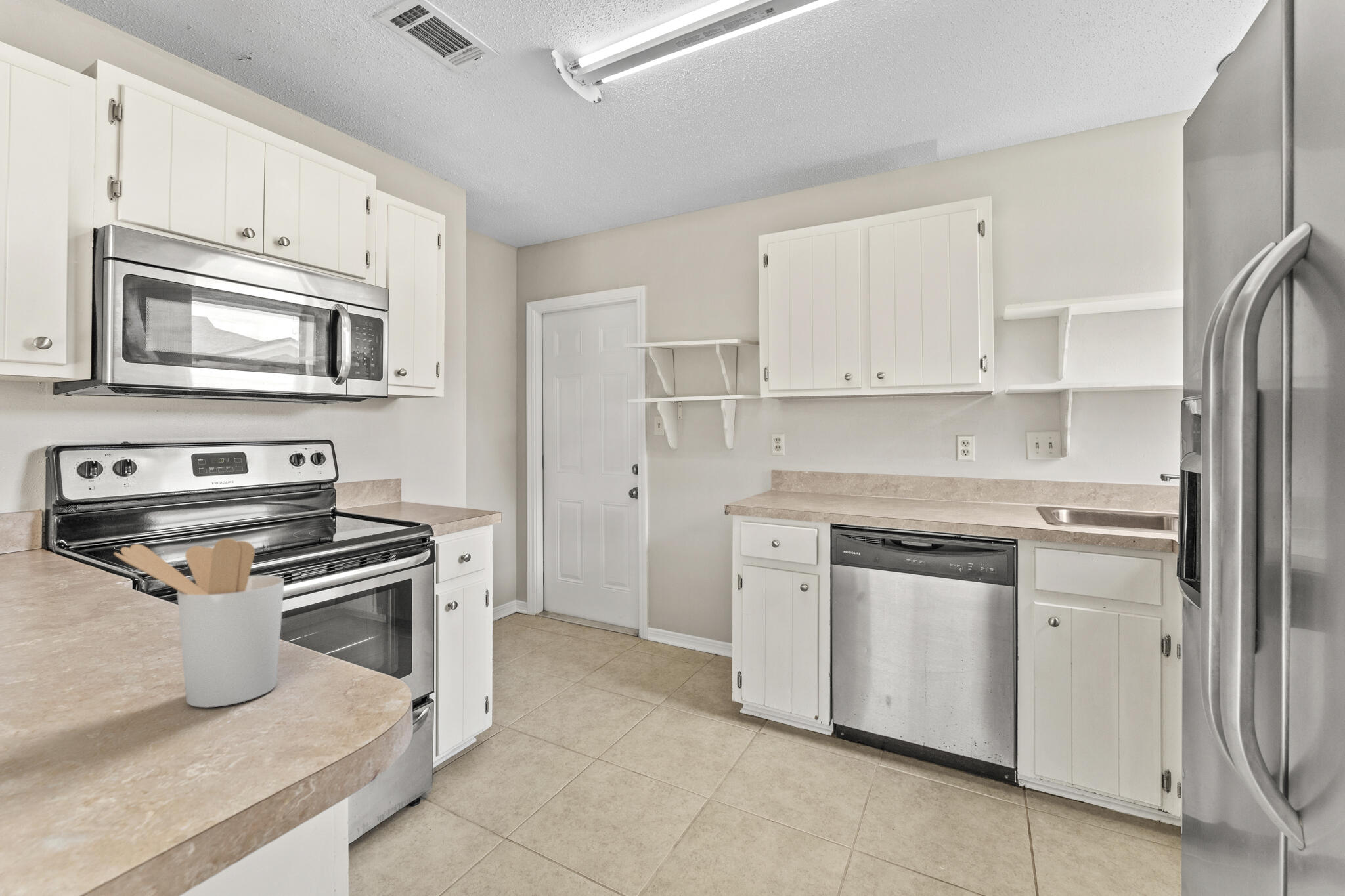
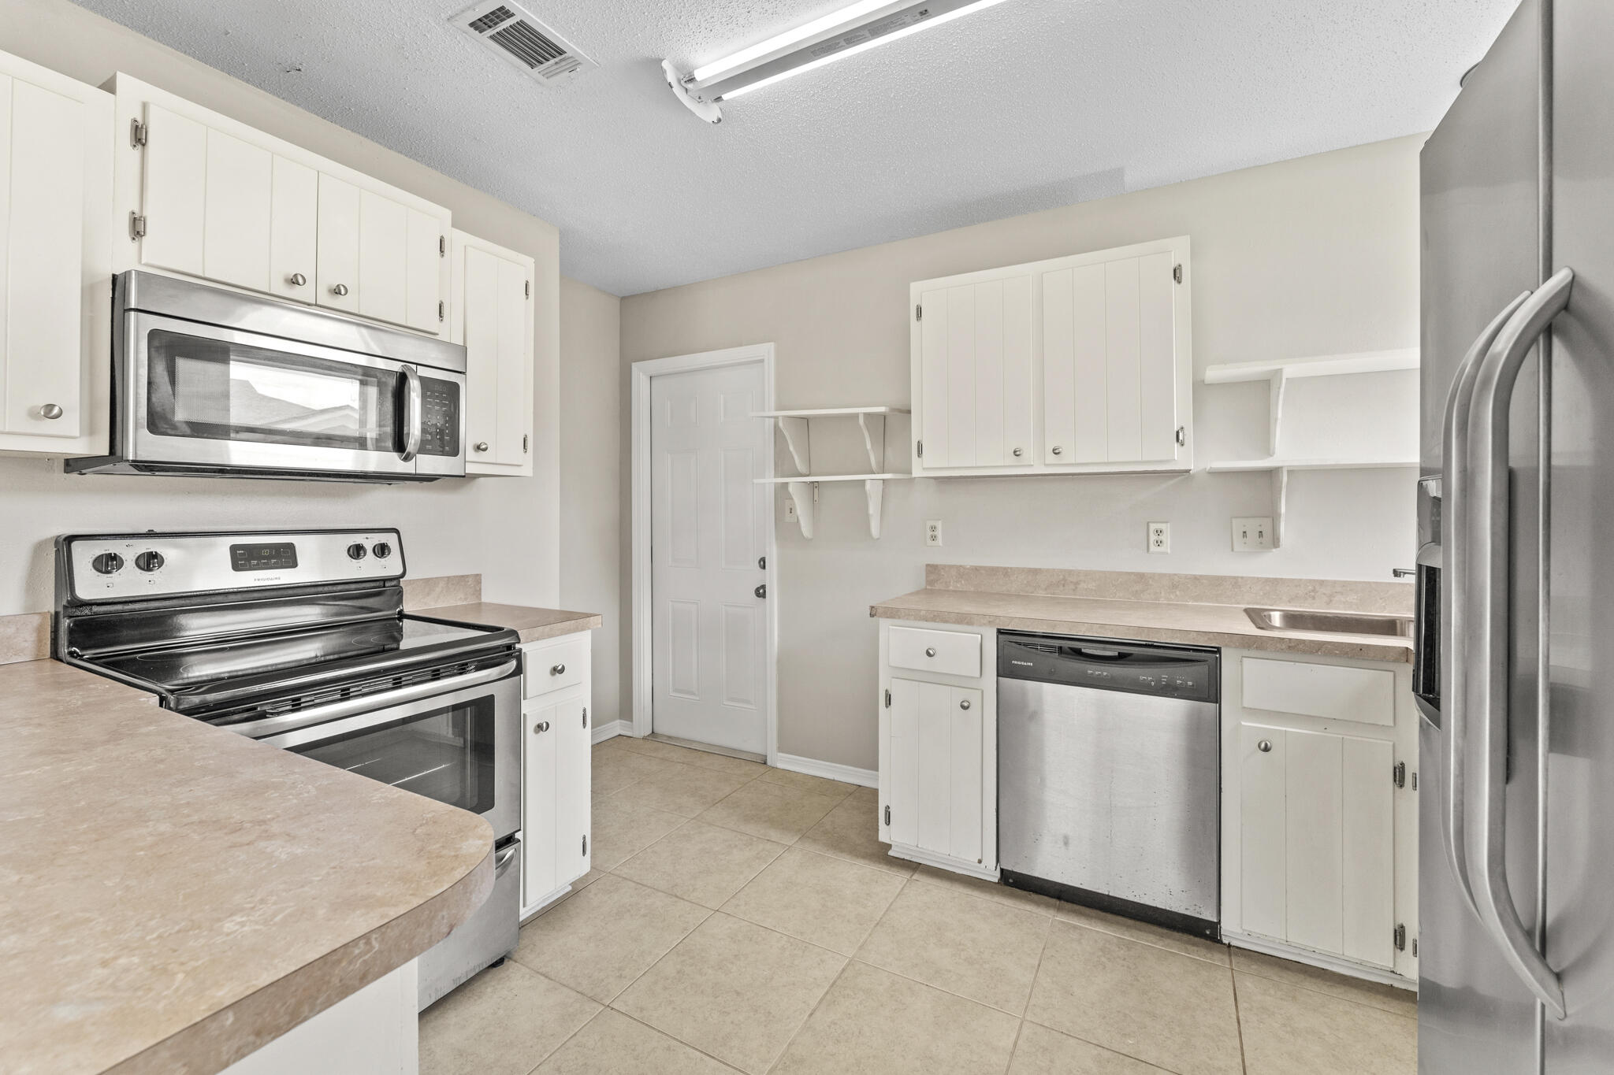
- utensil holder [113,538,285,708]
